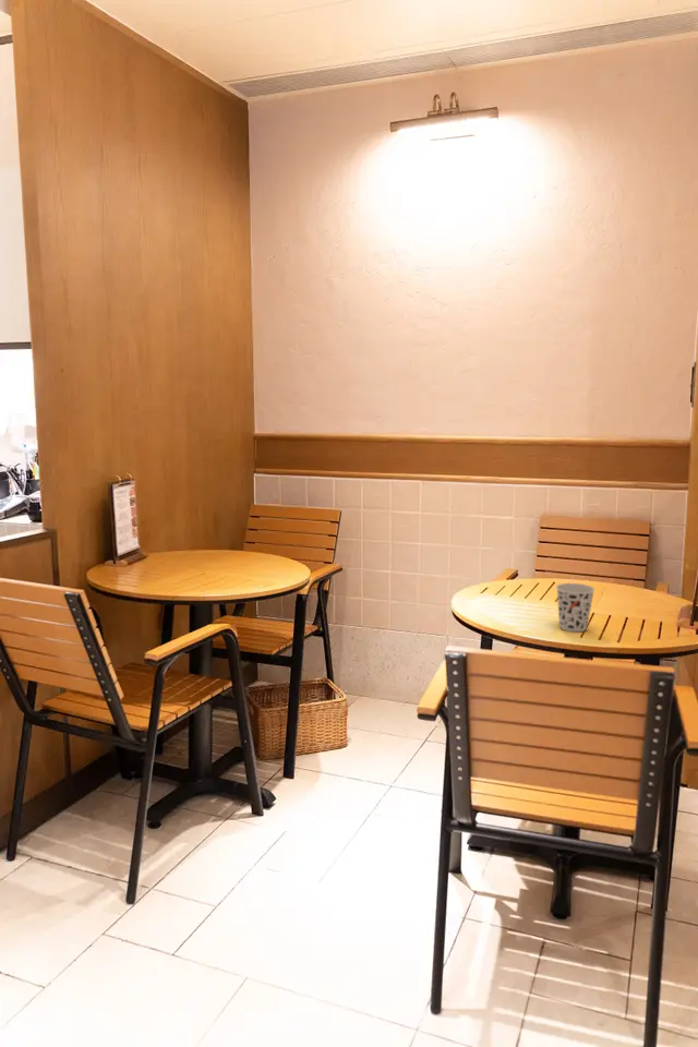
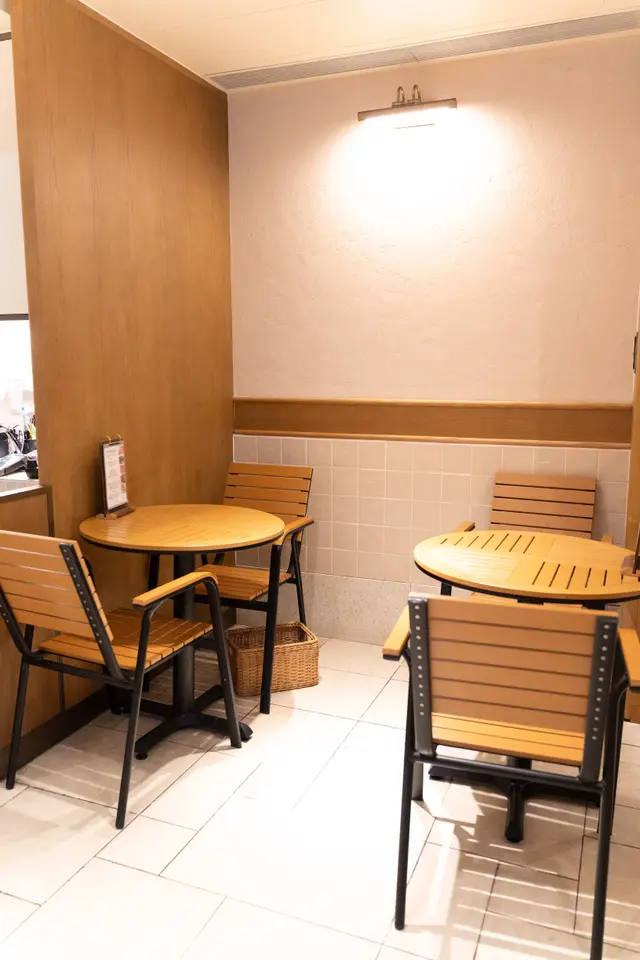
- cup [555,582,595,633]
